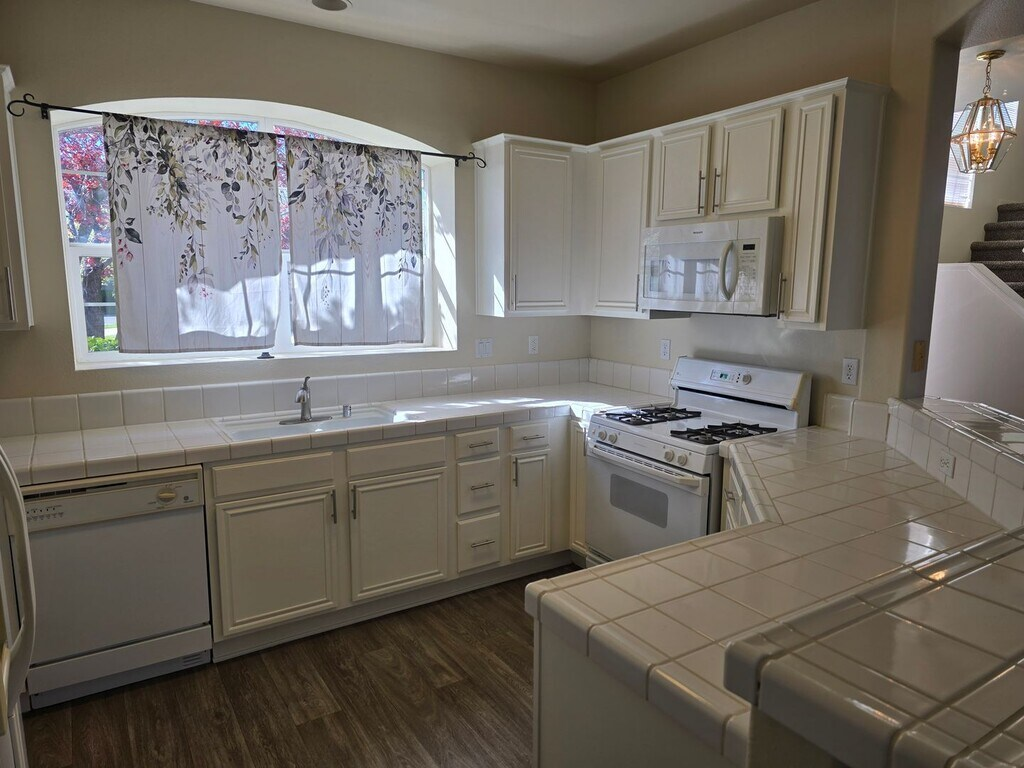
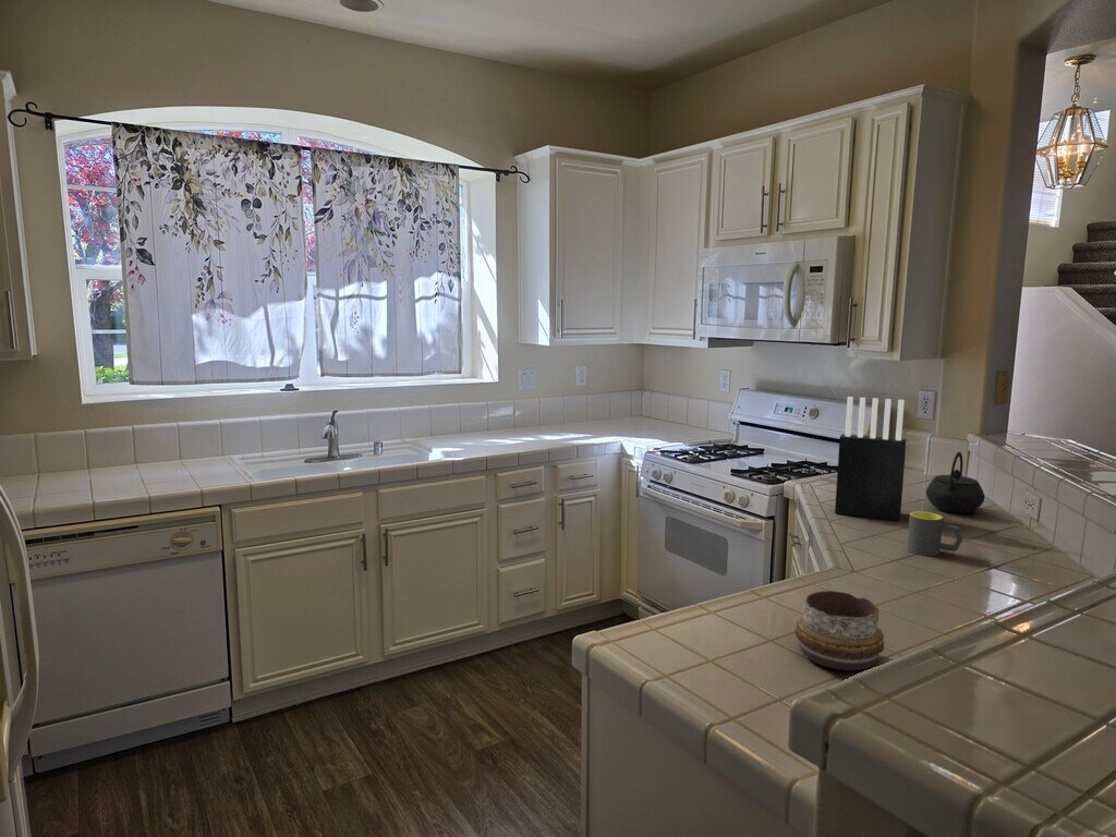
+ decorative bowl [794,590,885,671]
+ knife block [834,396,907,522]
+ kettle [925,451,985,514]
+ mug [906,511,963,557]
